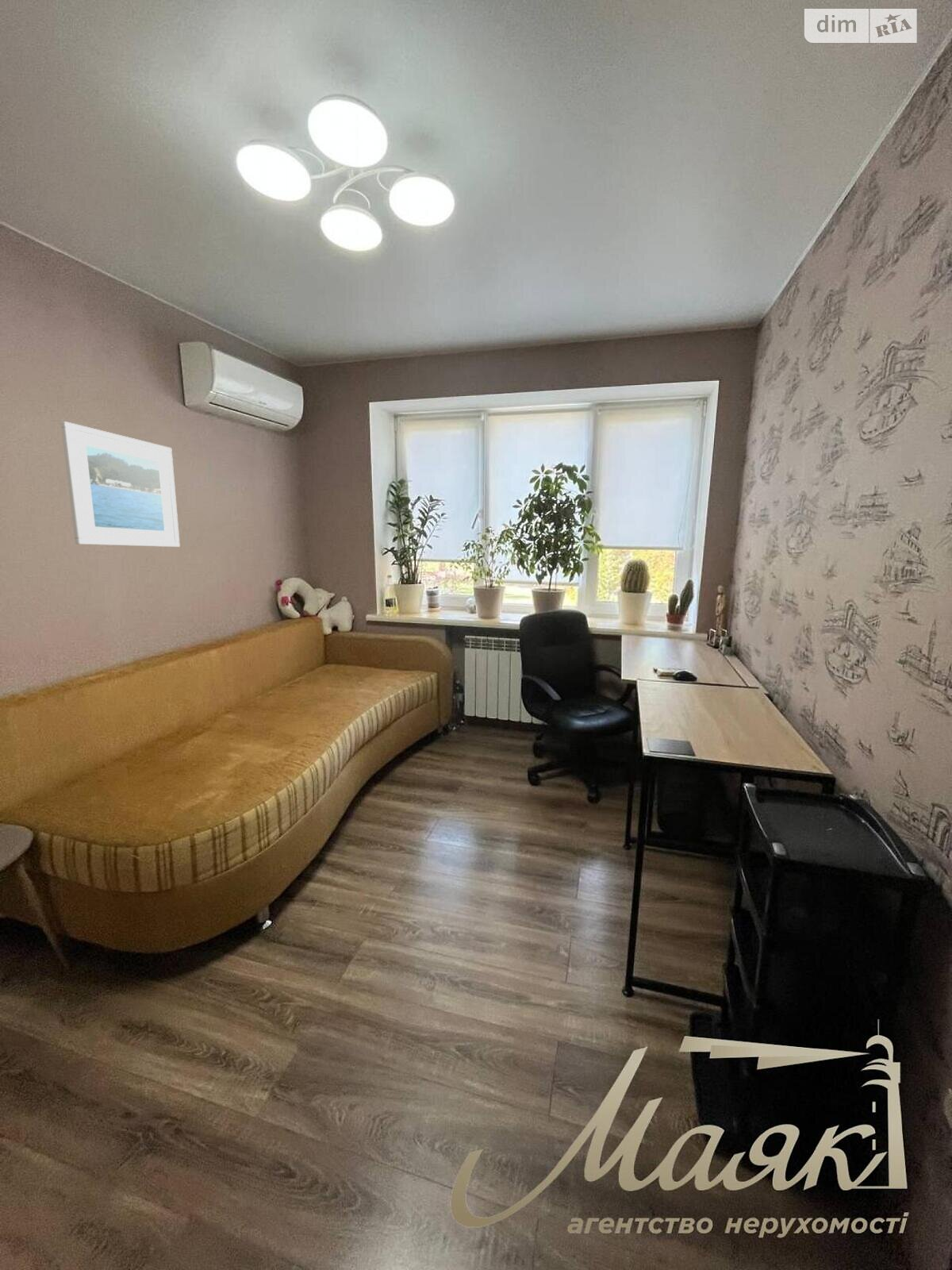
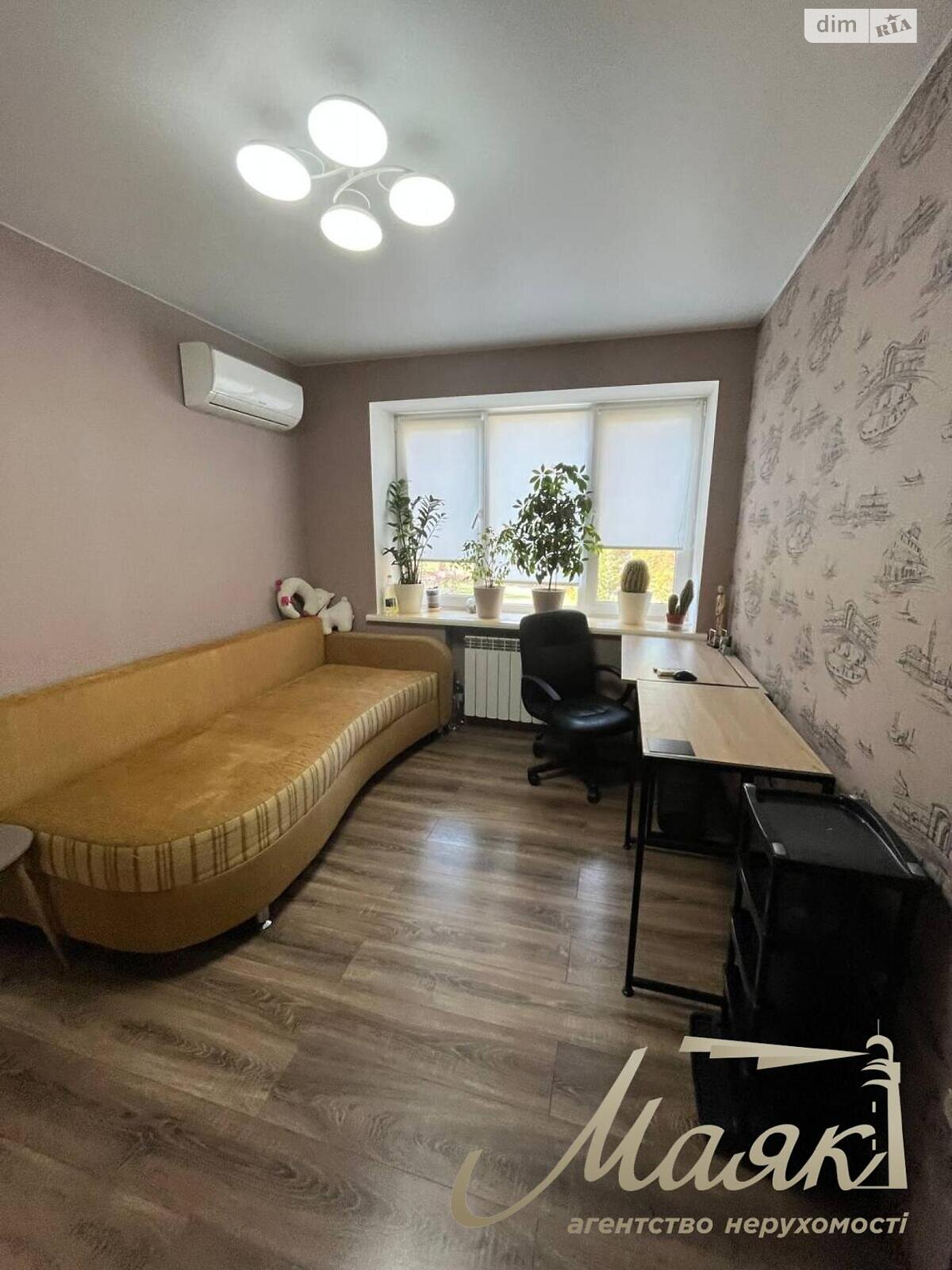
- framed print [60,421,181,548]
